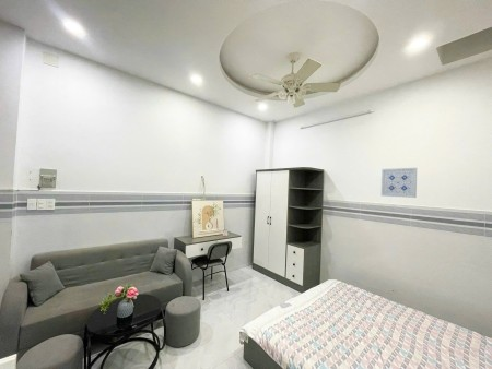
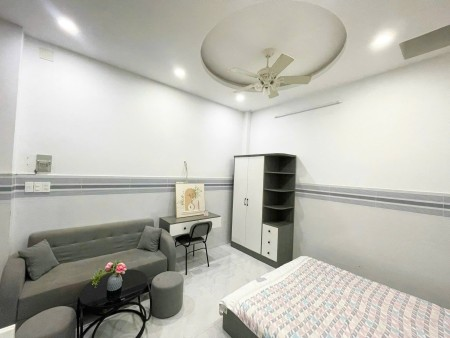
- wall art [380,167,418,199]
